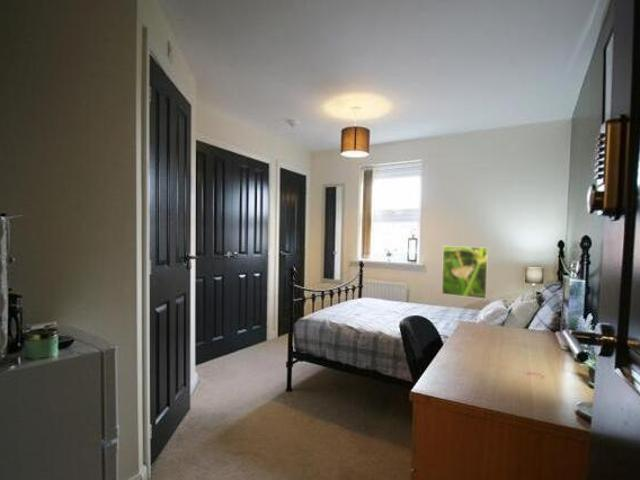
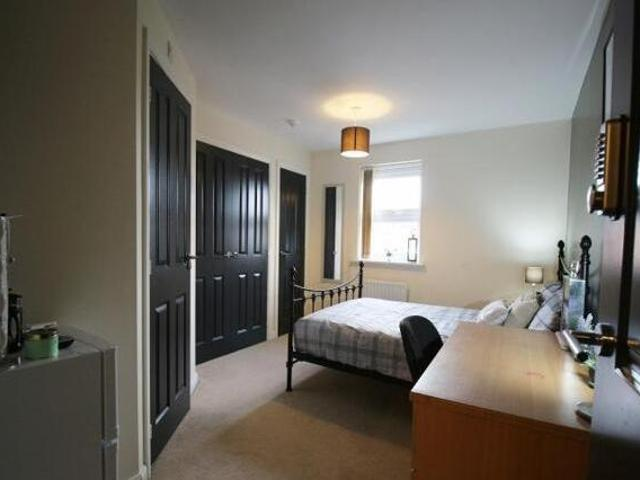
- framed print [441,245,489,300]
